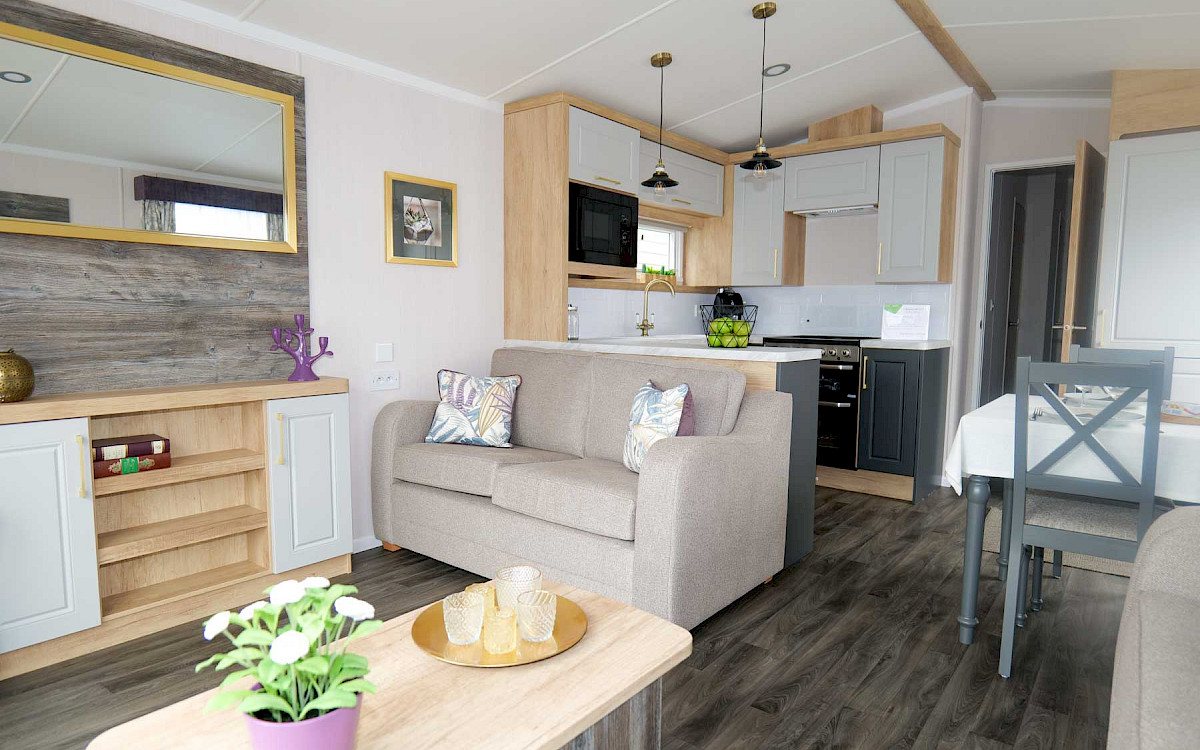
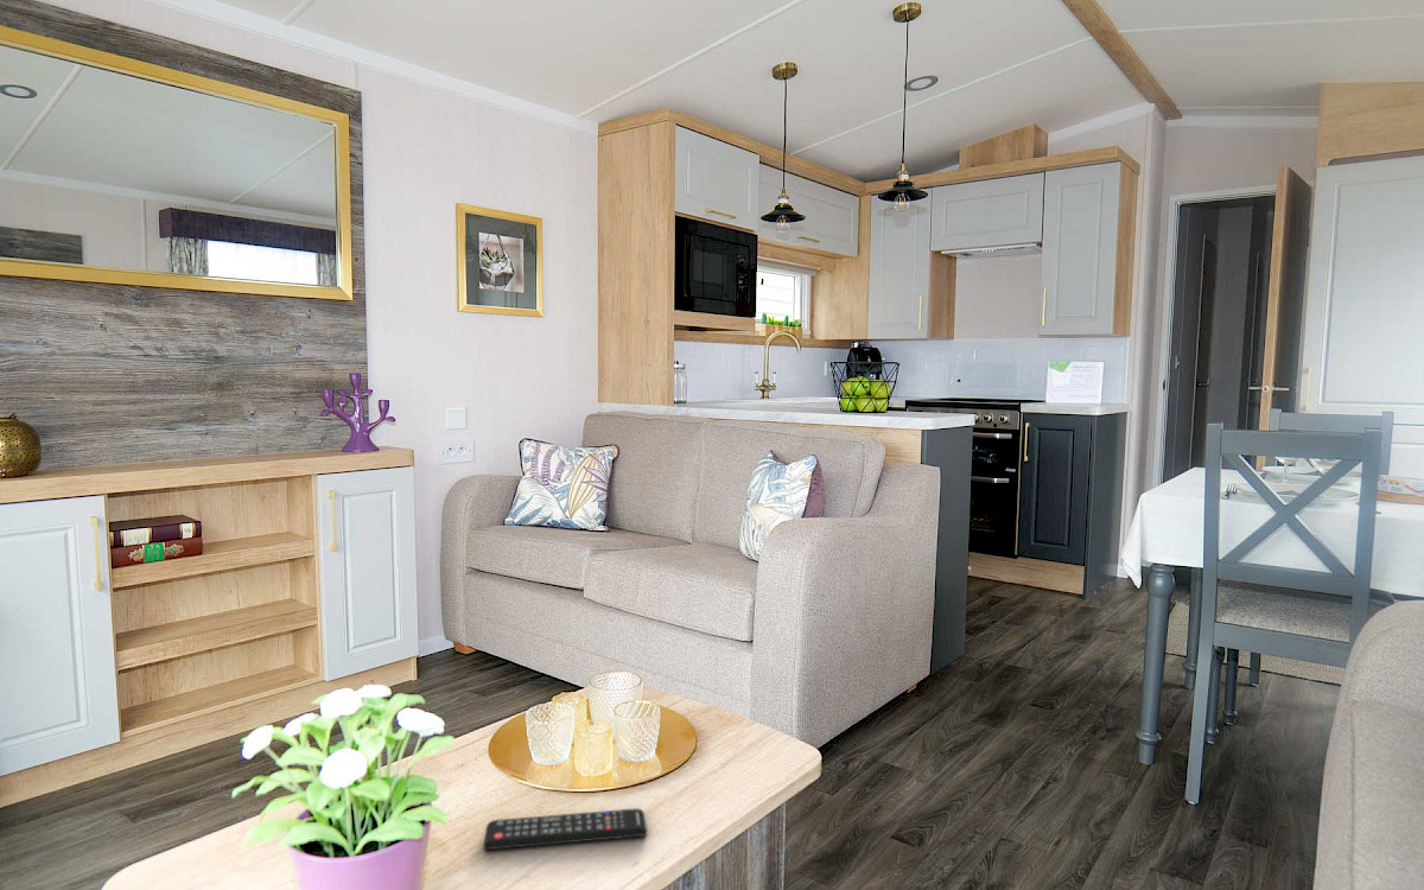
+ remote control [482,807,648,851]
